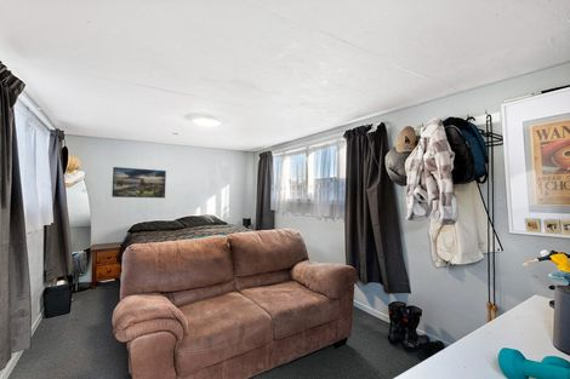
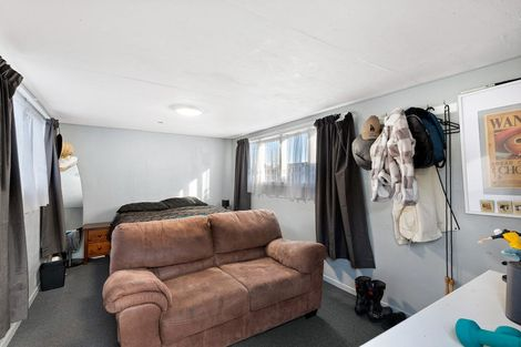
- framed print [110,166,167,199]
